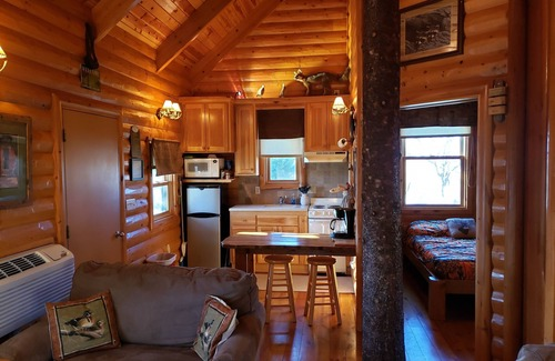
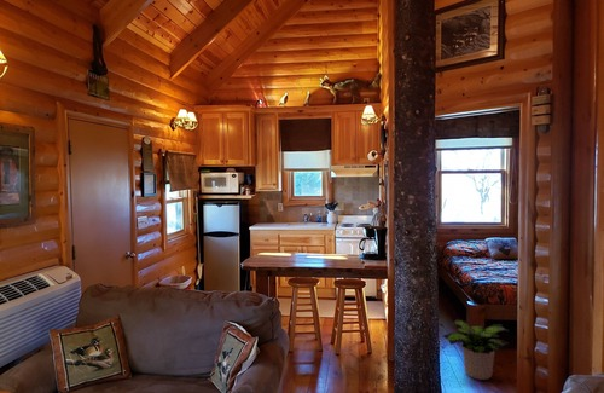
+ potted plant [442,318,510,381]
